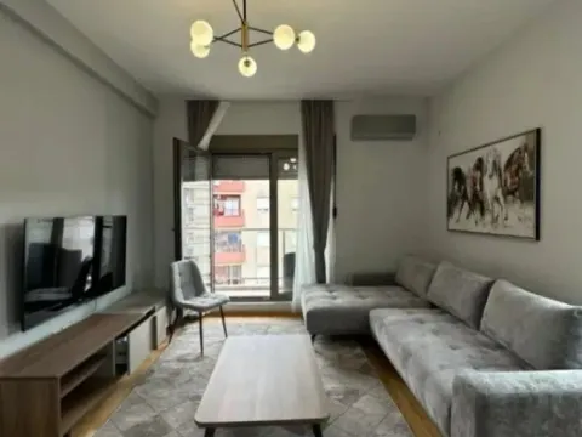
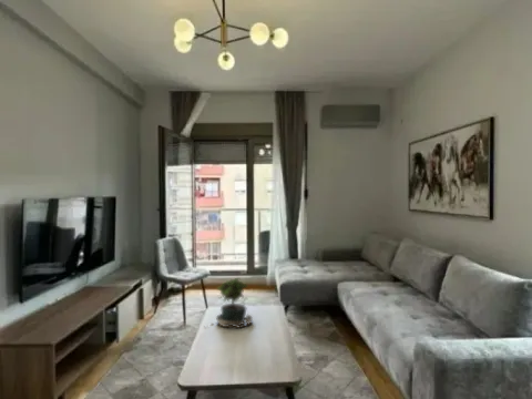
+ potted plant [203,276,254,329]
